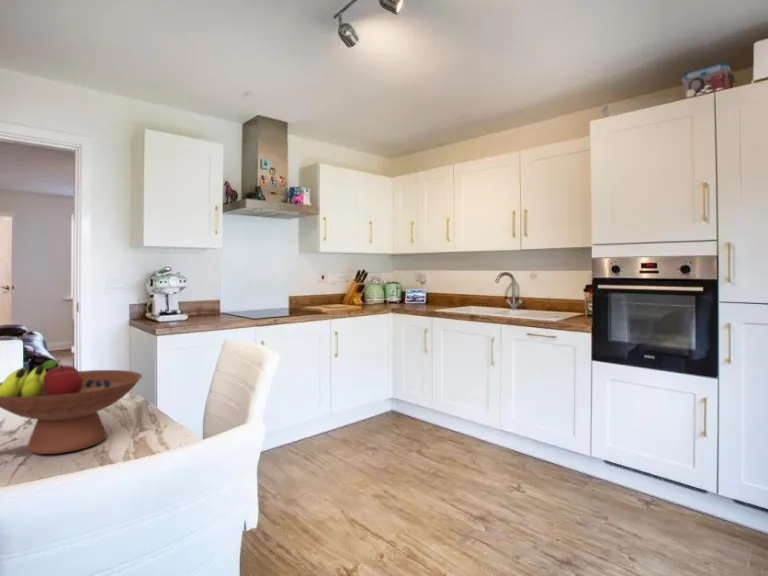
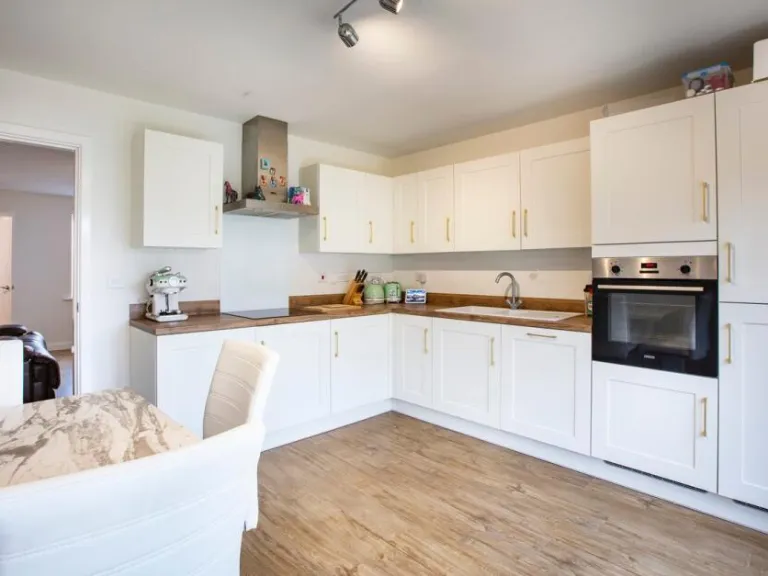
- fruit bowl [0,359,143,455]
